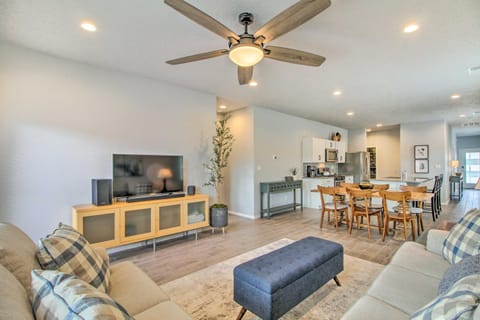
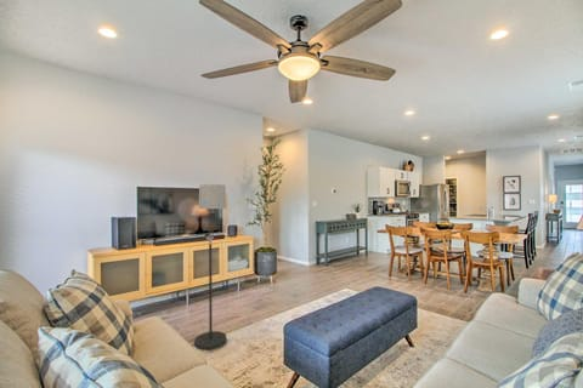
+ floor lamp [192,183,228,354]
